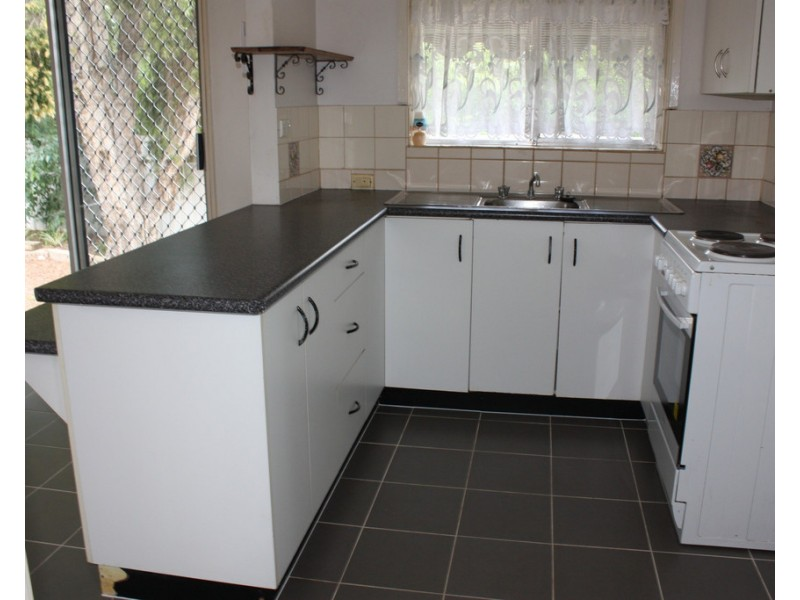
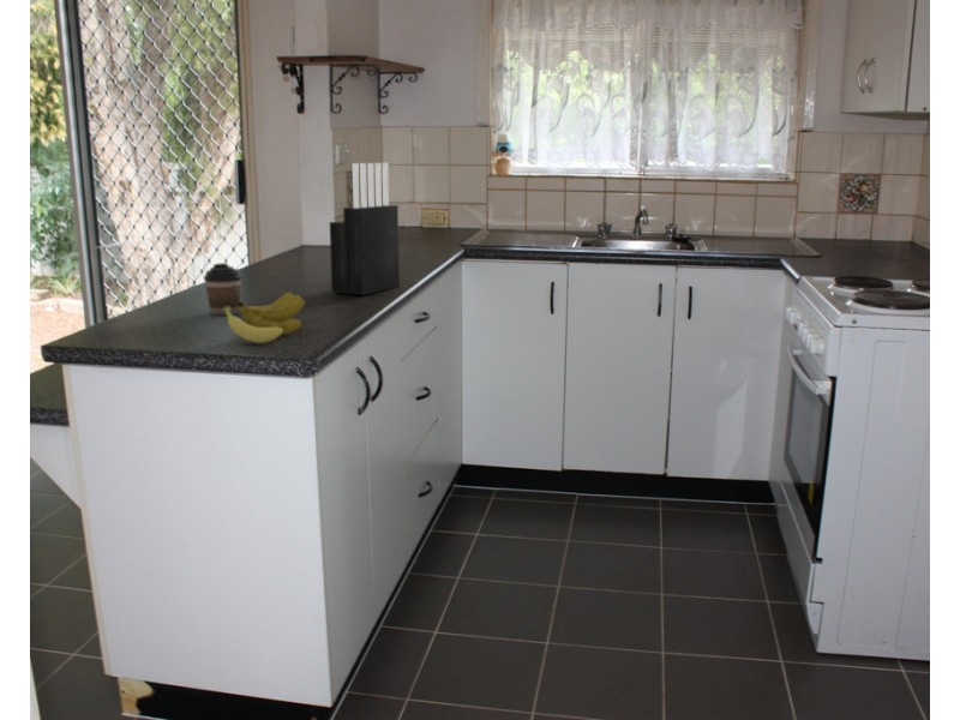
+ banana [223,292,306,344]
+ knife block [329,162,401,296]
+ coffee cup [203,262,242,316]
